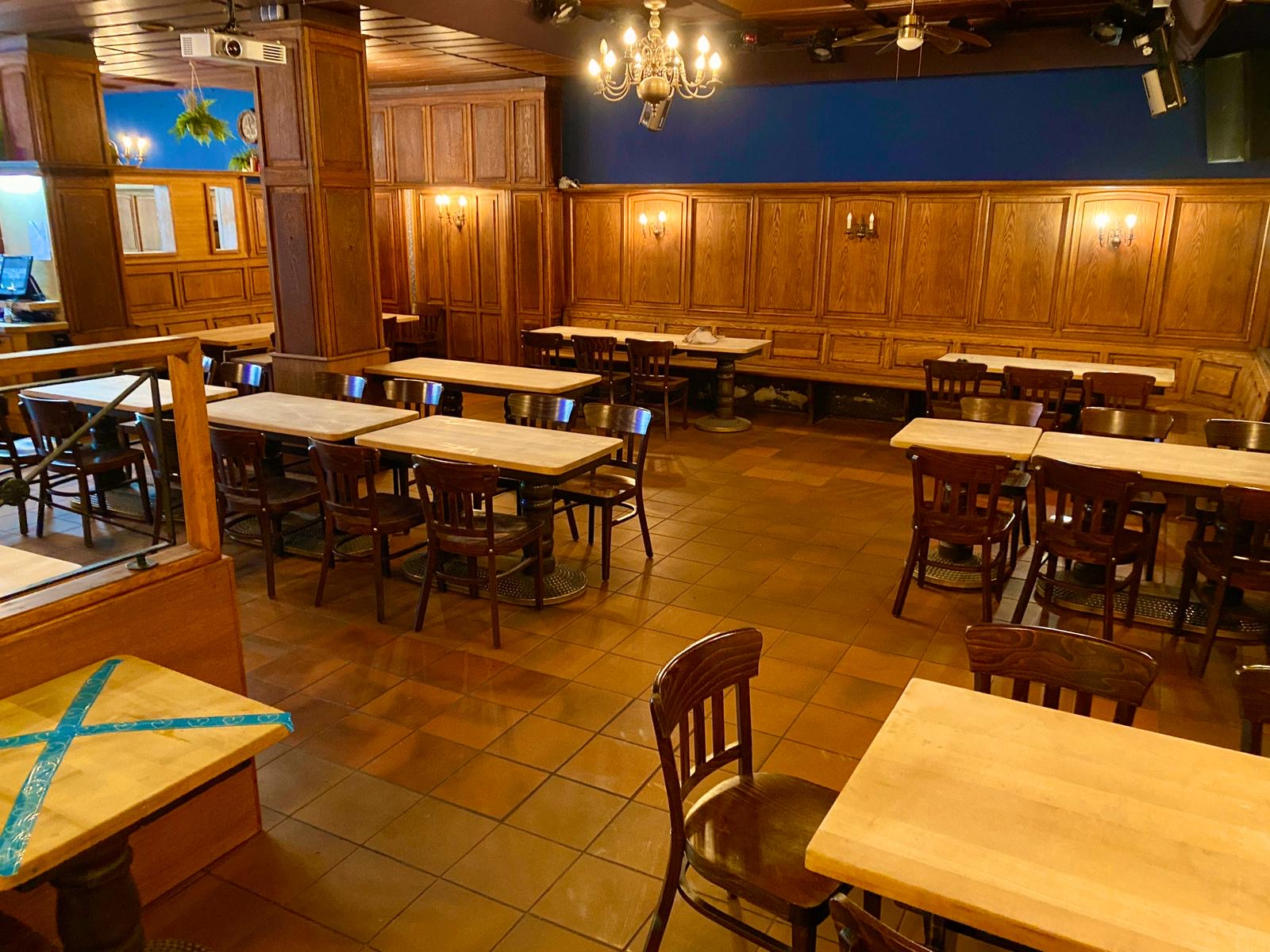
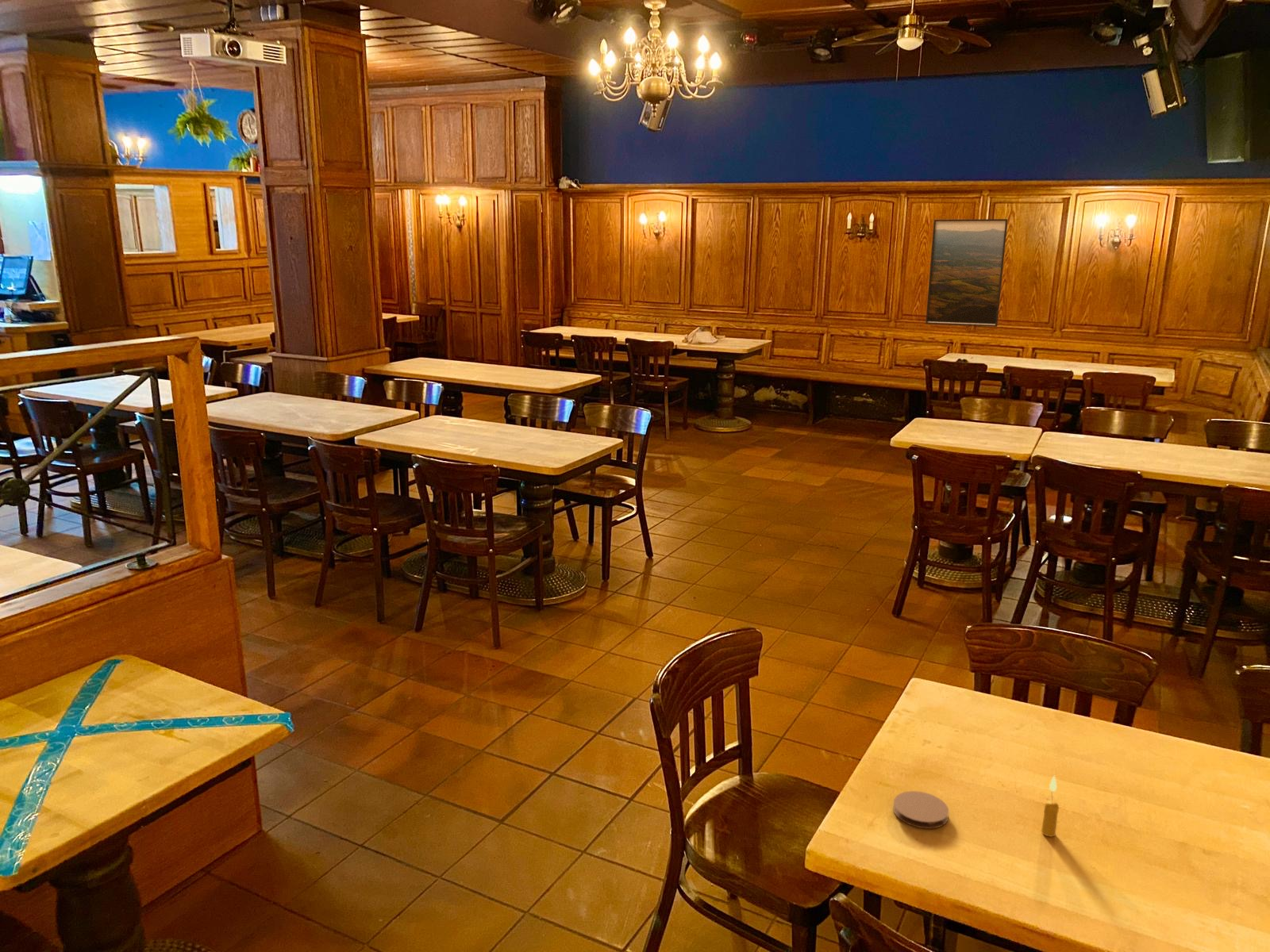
+ candle [1041,775,1060,838]
+ coaster [892,790,949,830]
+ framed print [925,218,1009,328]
